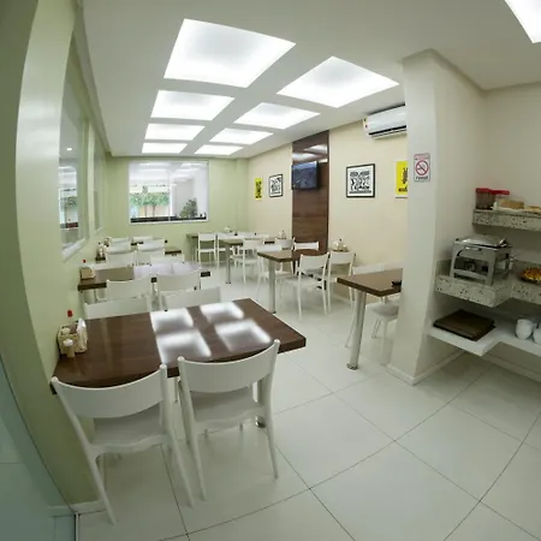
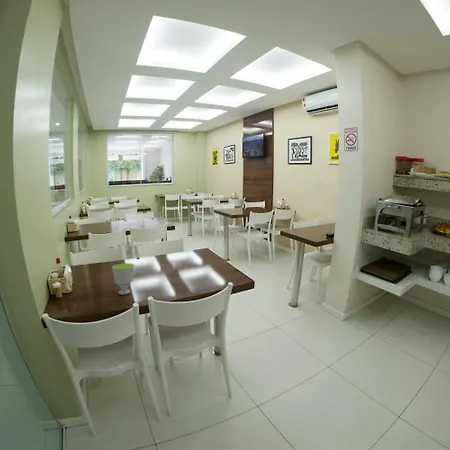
+ cup [111,262,135,295]
